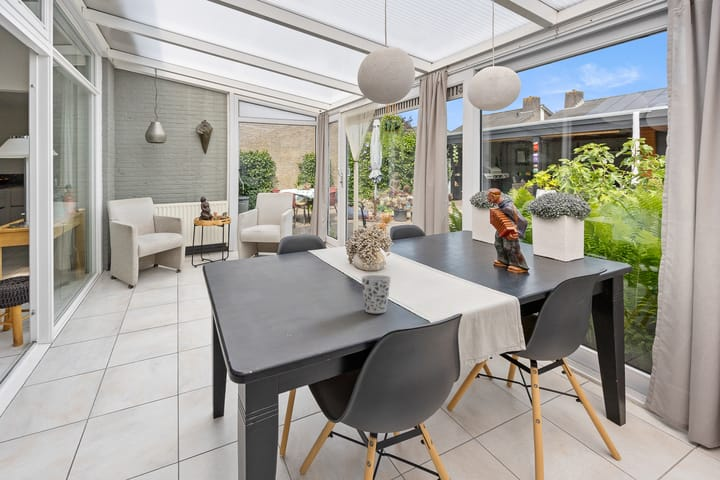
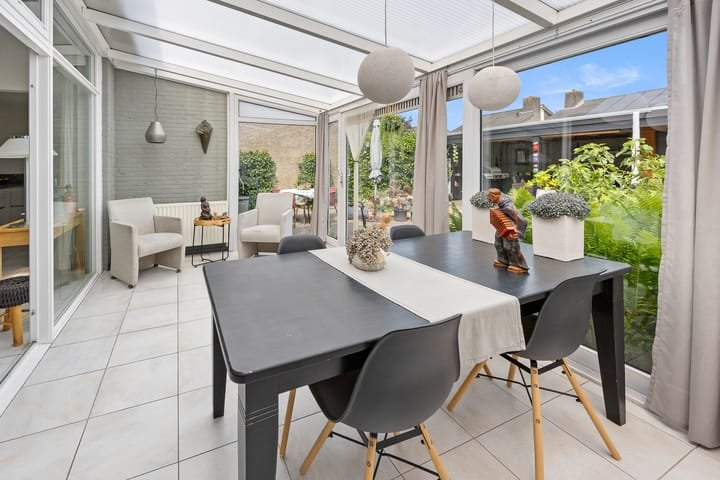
- cup [360,274,392,314]
